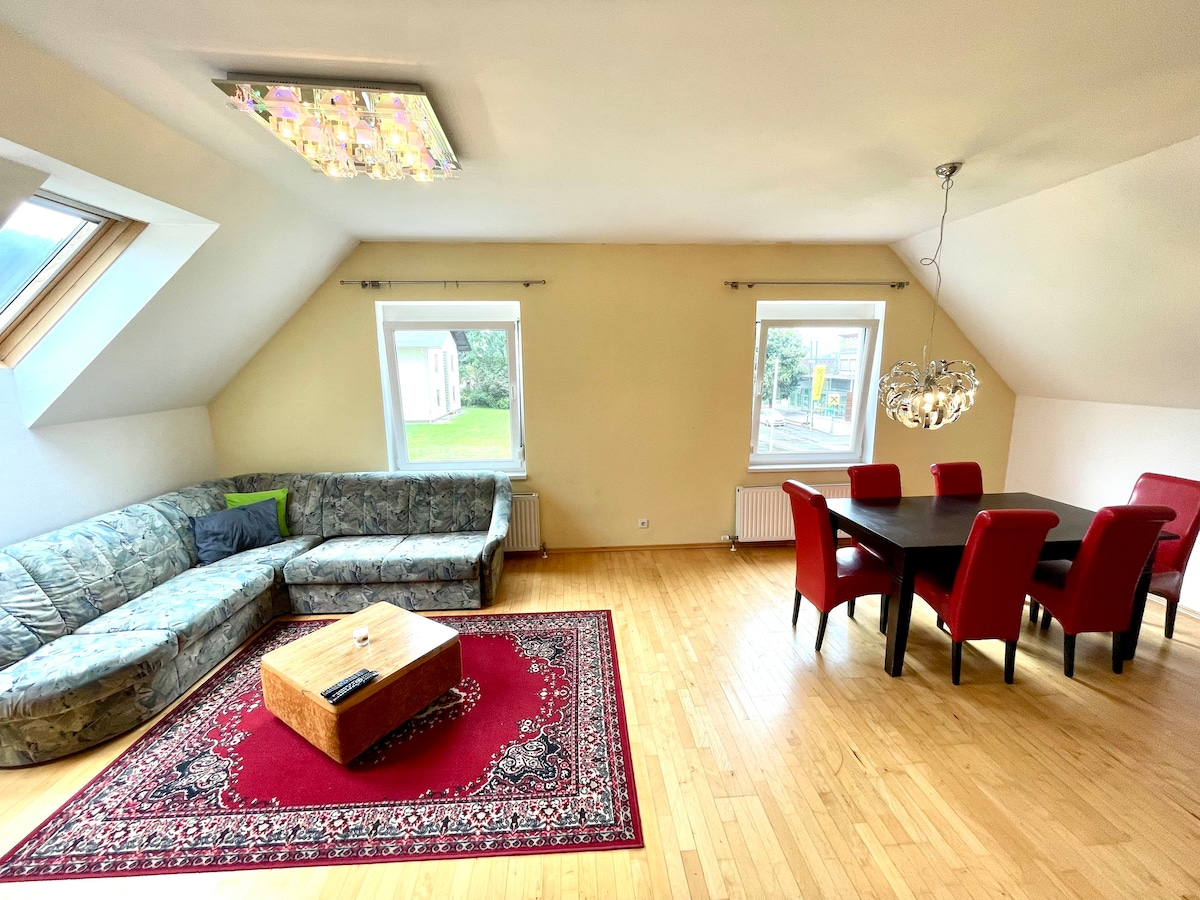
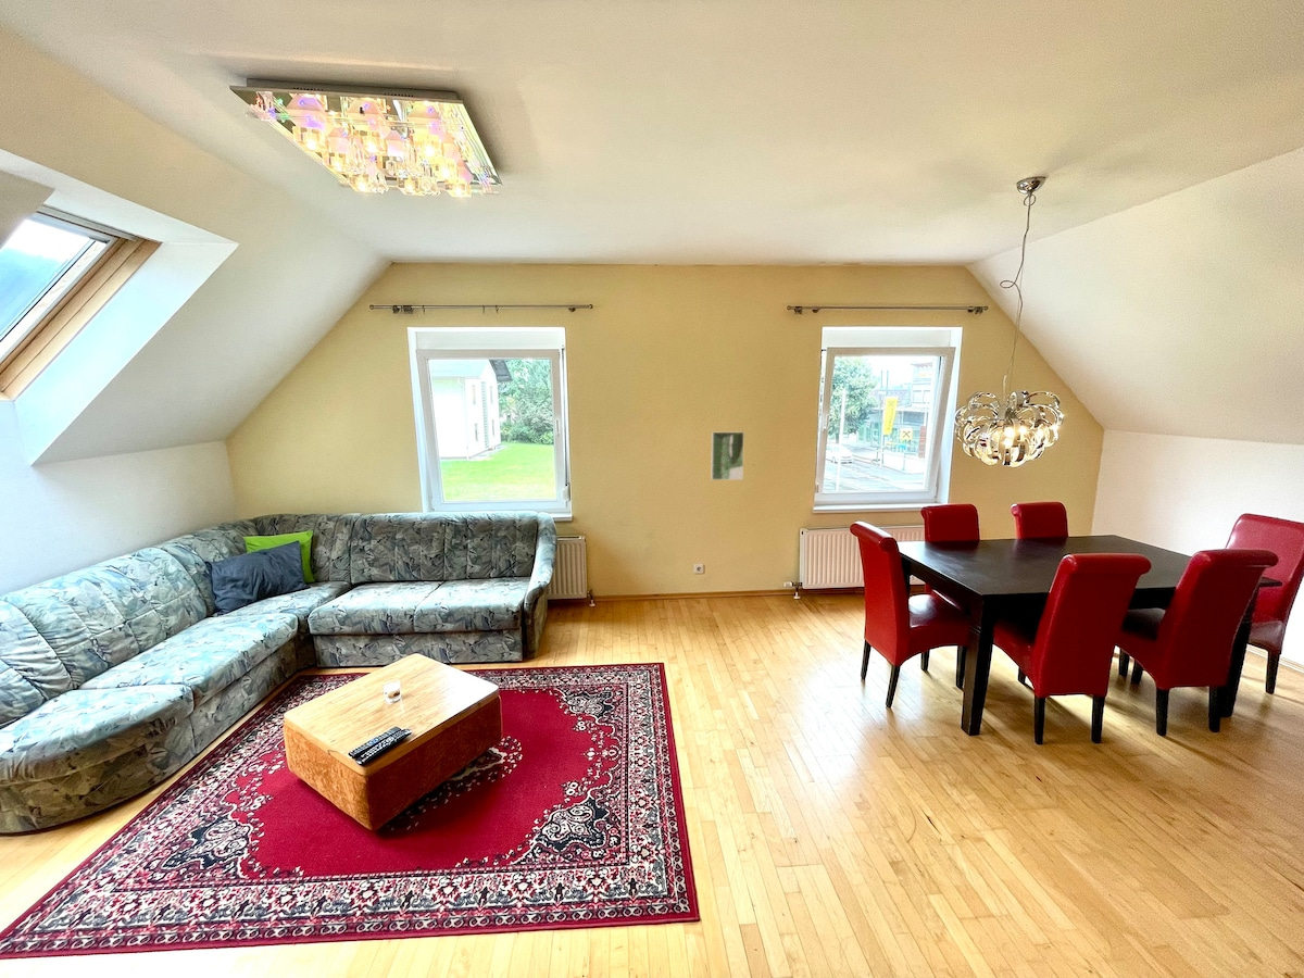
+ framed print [710,430,745,481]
